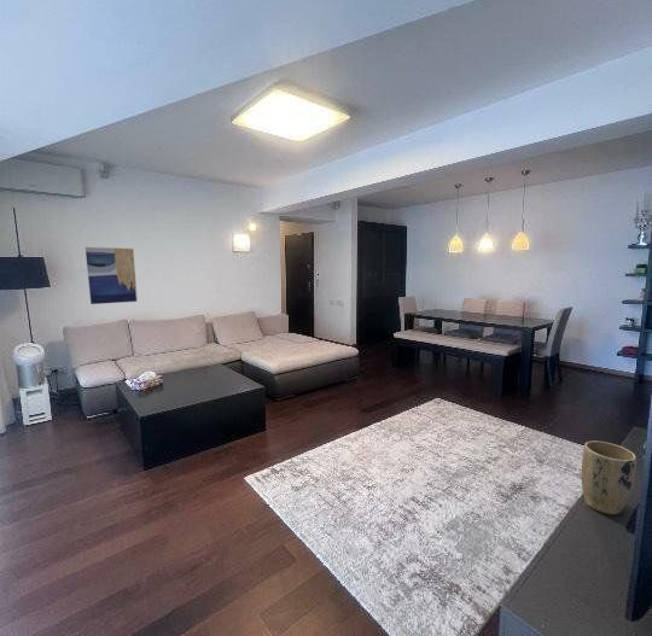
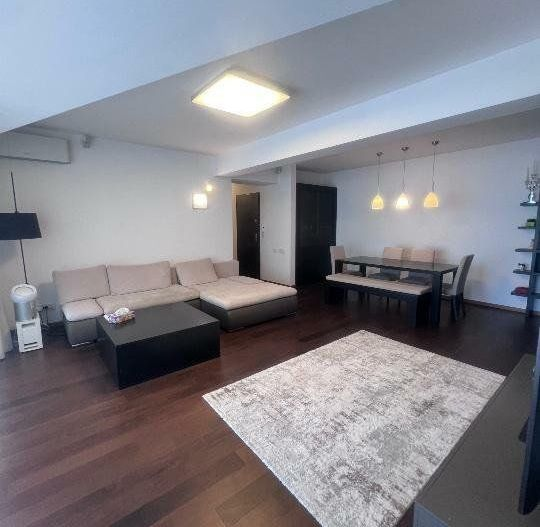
- plant pot [580,439,638,517]
- wall art [85,246,139,305]
